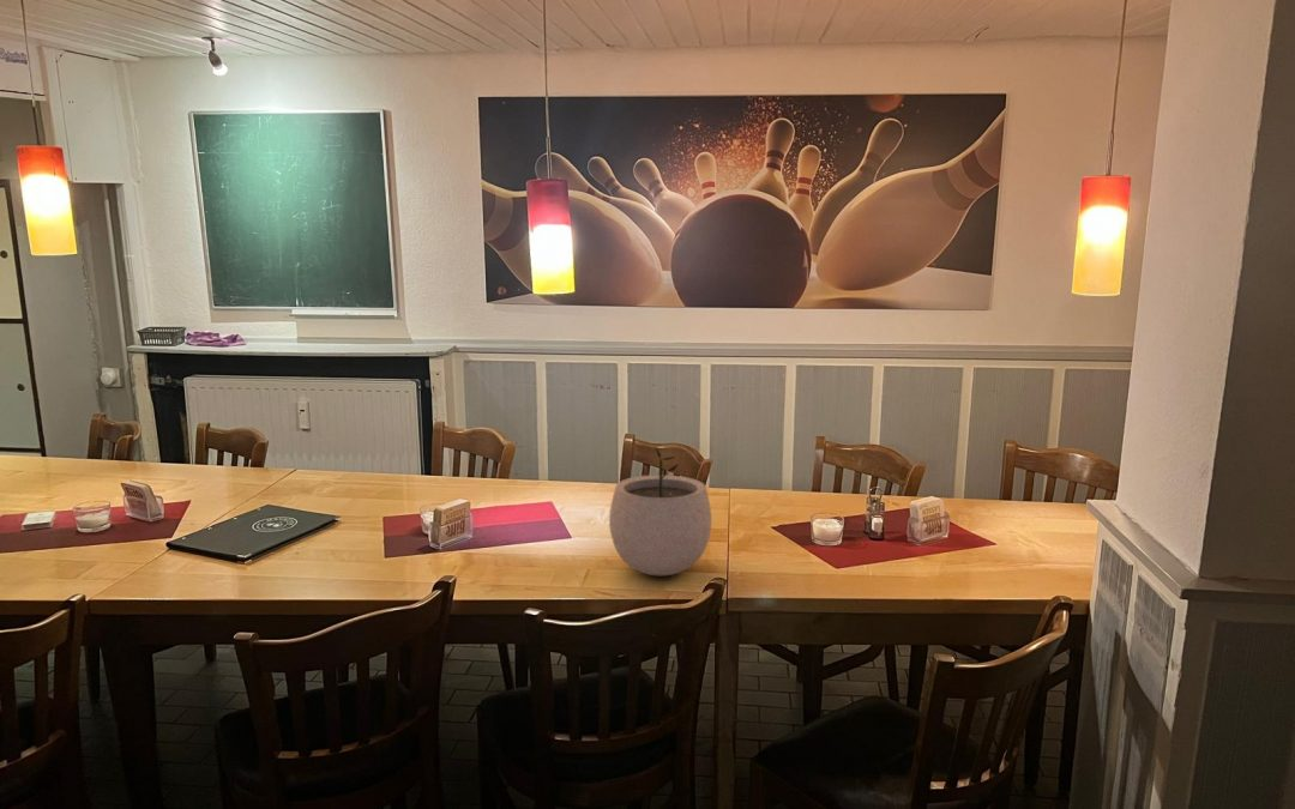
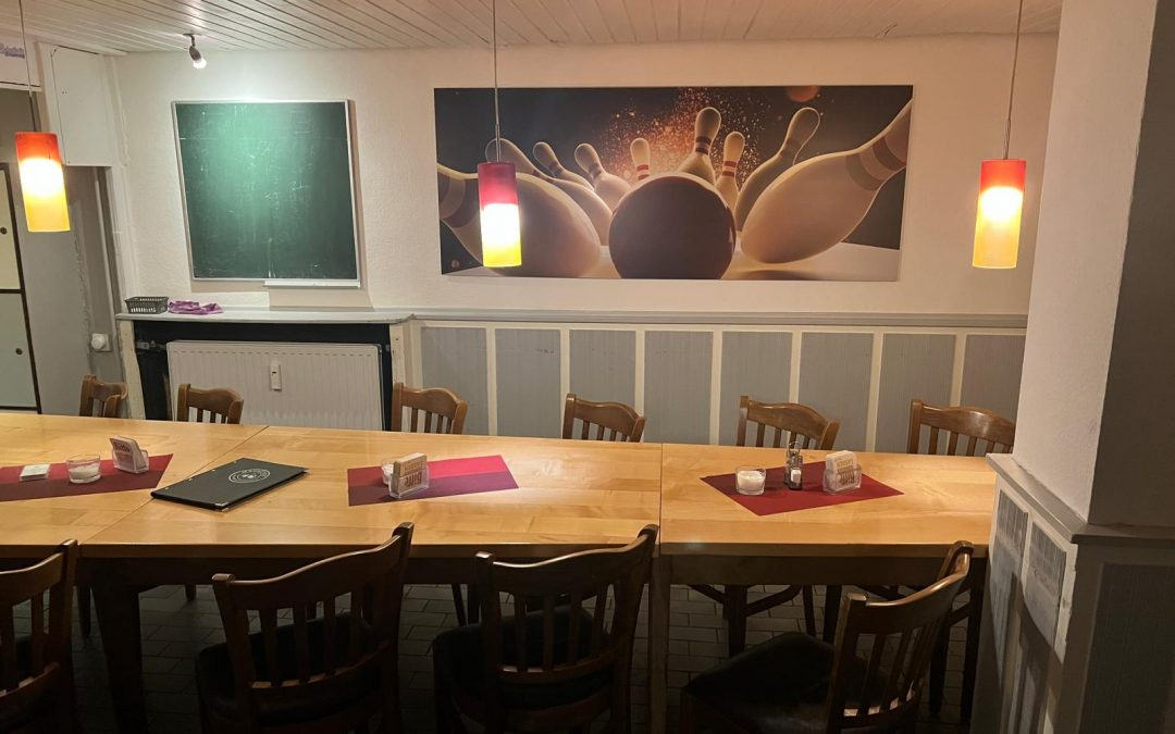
- plant pot [608,447,712,576]
